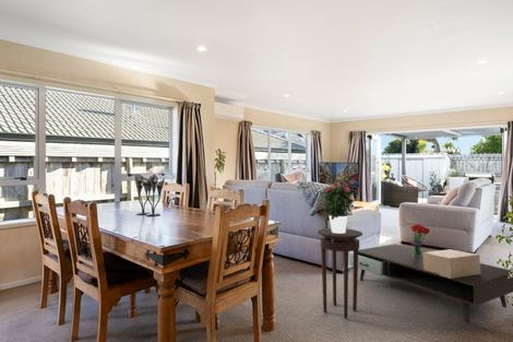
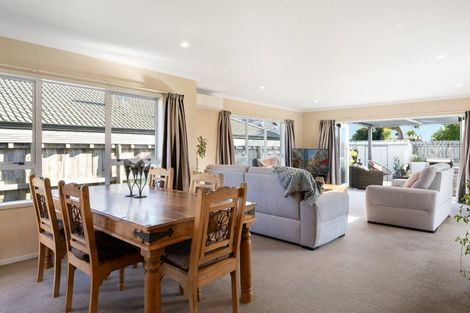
- decorative box [422,248,481,279]
- coffee table [348,243,513,323]
- bouquet [409,223,431,257]
- potted flower [320,182,357,234]
- stool [317,227,363,320]
